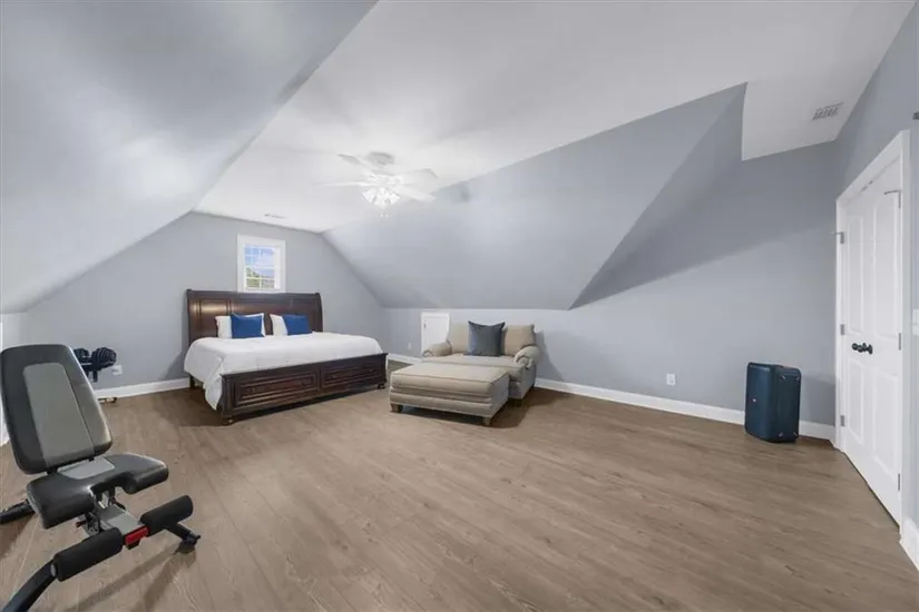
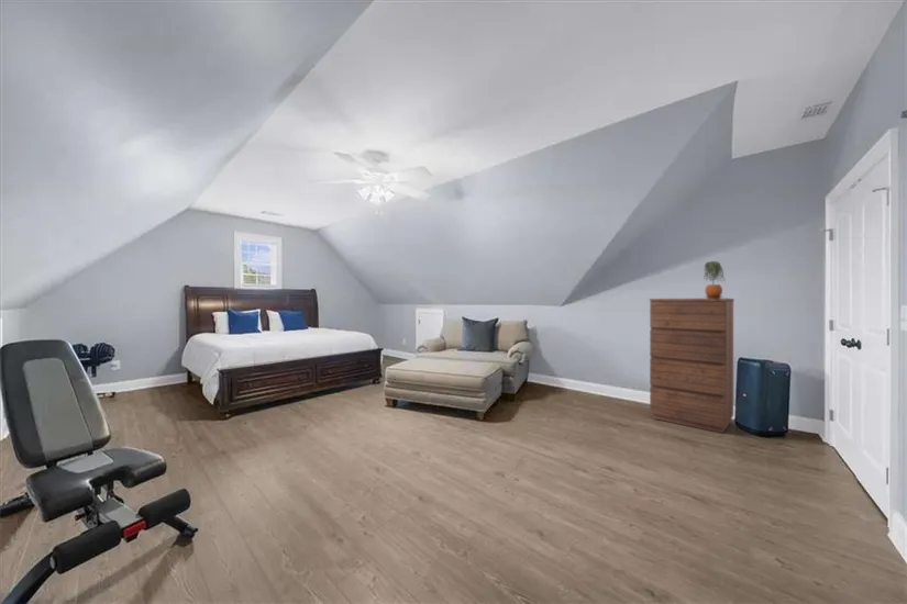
+ potted plant [703,260,726,299]
+ dresser [649,298,735,434]
